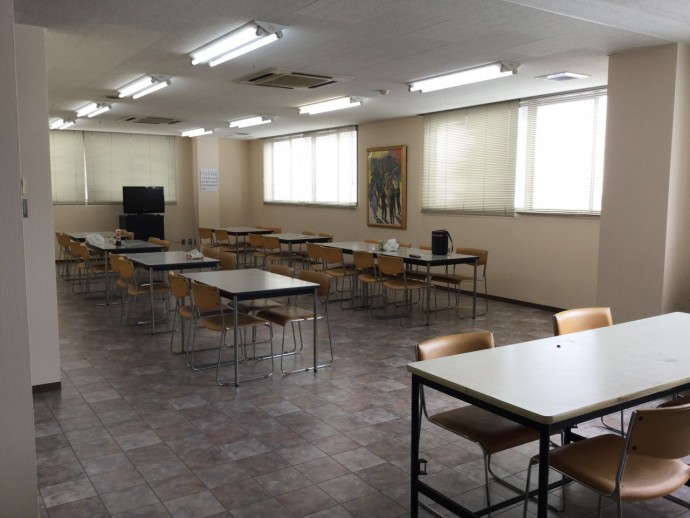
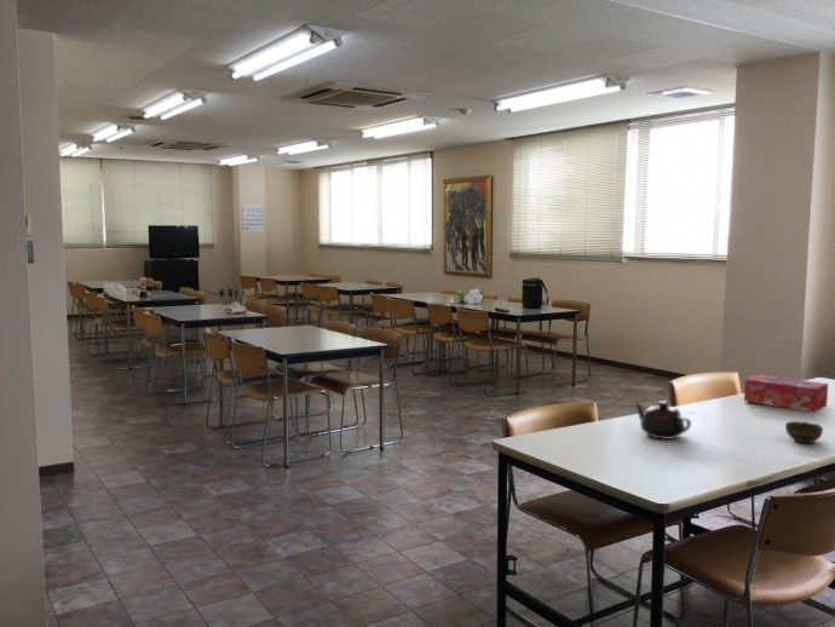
+ teapot [633,399,692,441]
+ tissue box [743,373,829,413]
+ cup [784,420,824,444]
